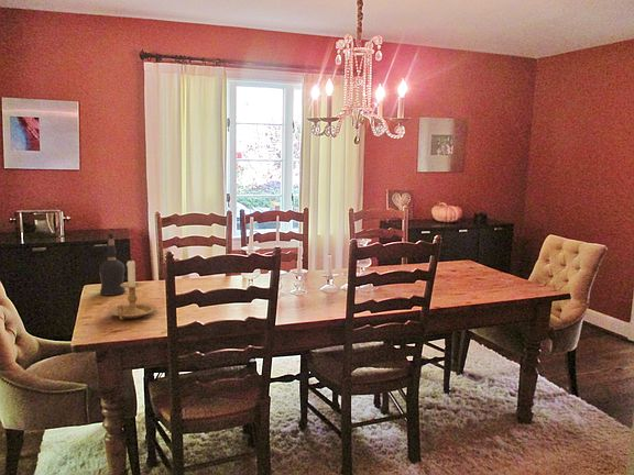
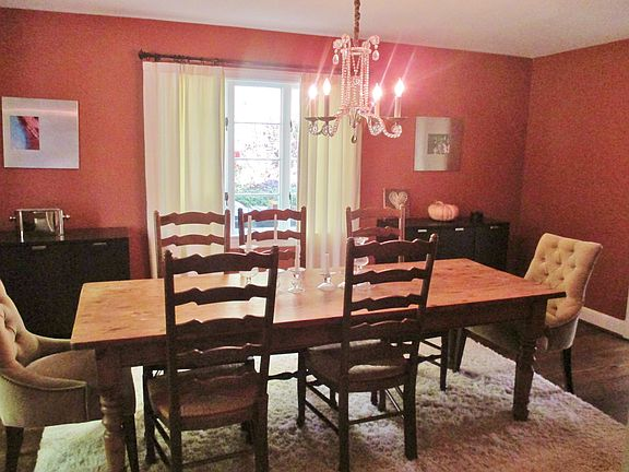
- candle holder [107,258,157,321]
- liquor bottle [98,232,127,297]
